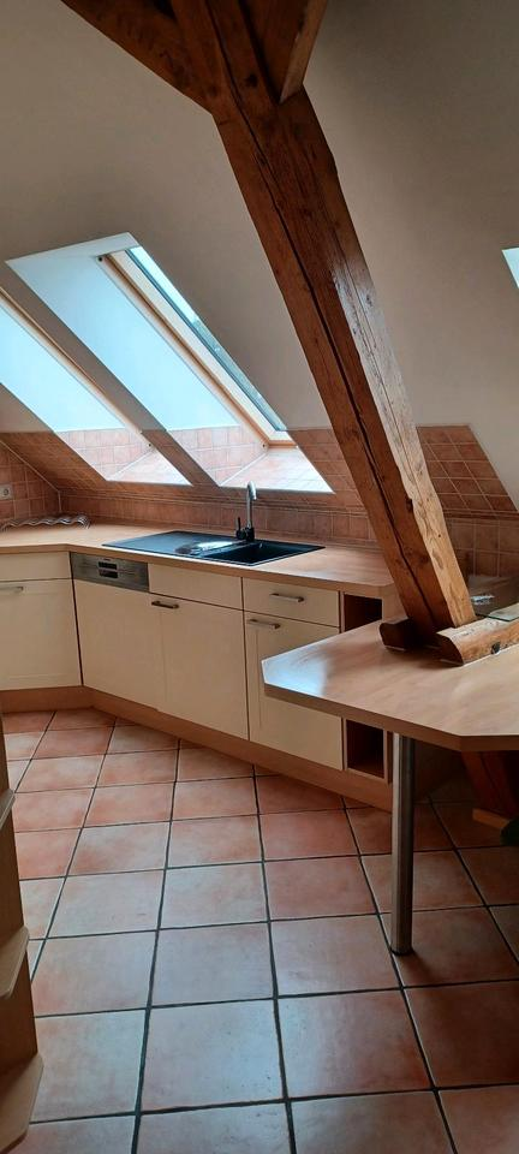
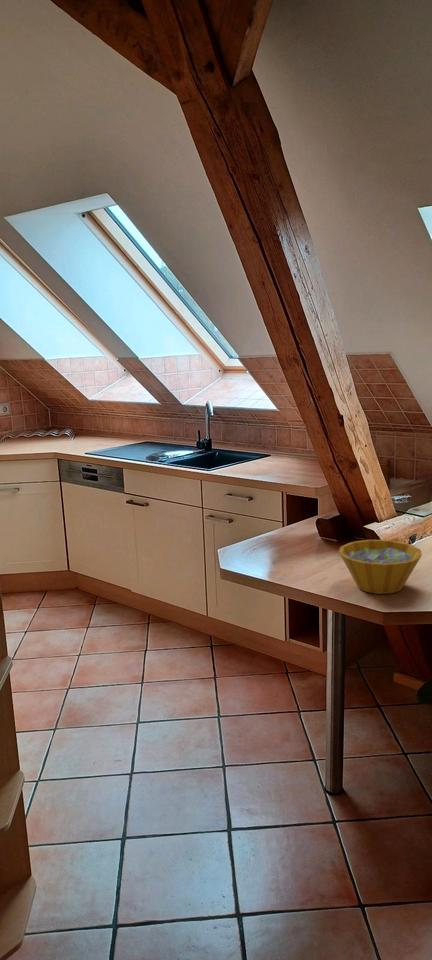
+ bowl [338,539,423,595]
